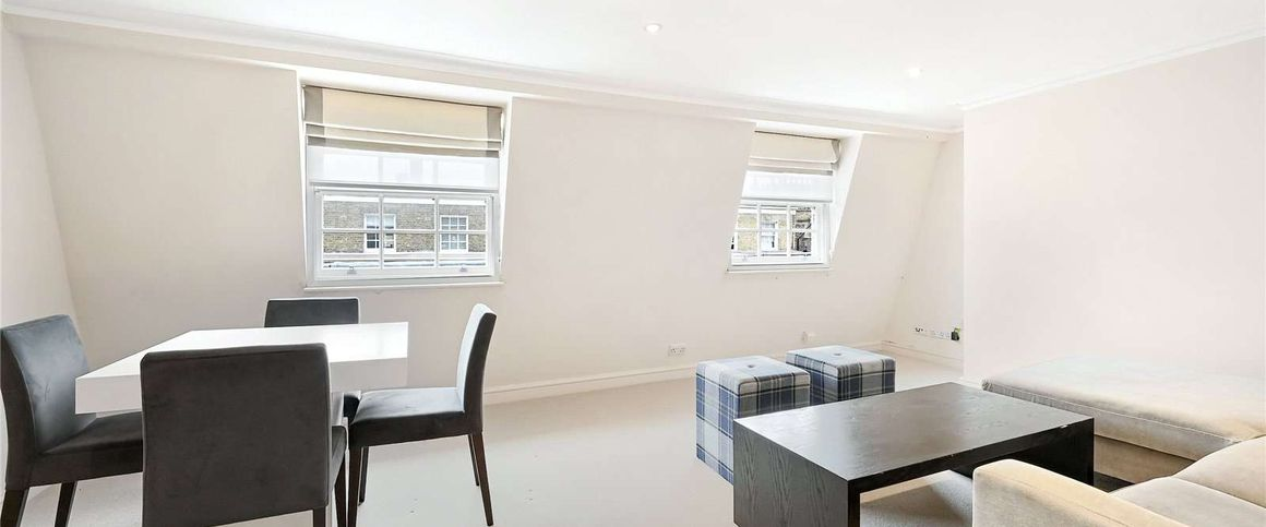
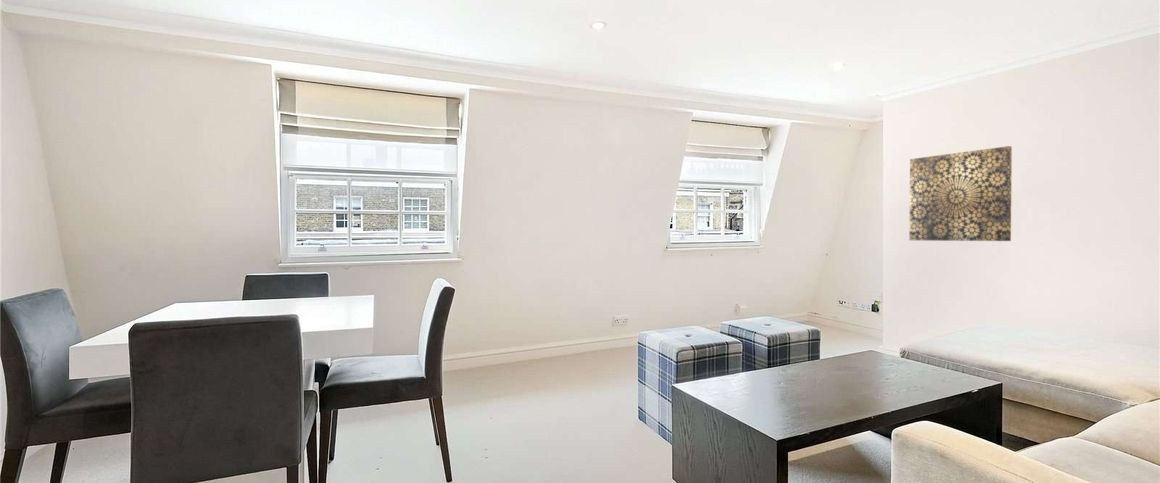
+ wall art [908,145,1013,242]
